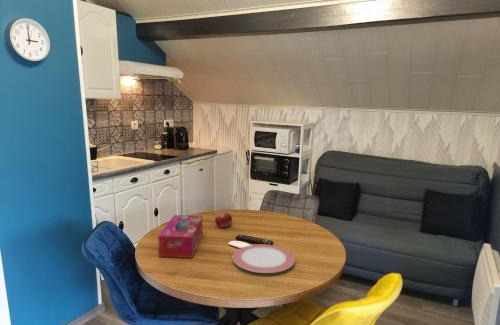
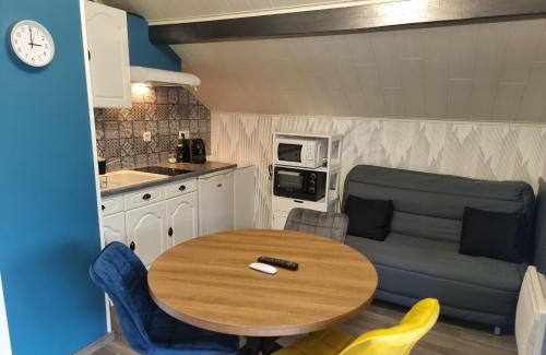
- fruit [214,211,233,229]
- tissue box [157,214,203,259]
- plate [232,243,296,274]
